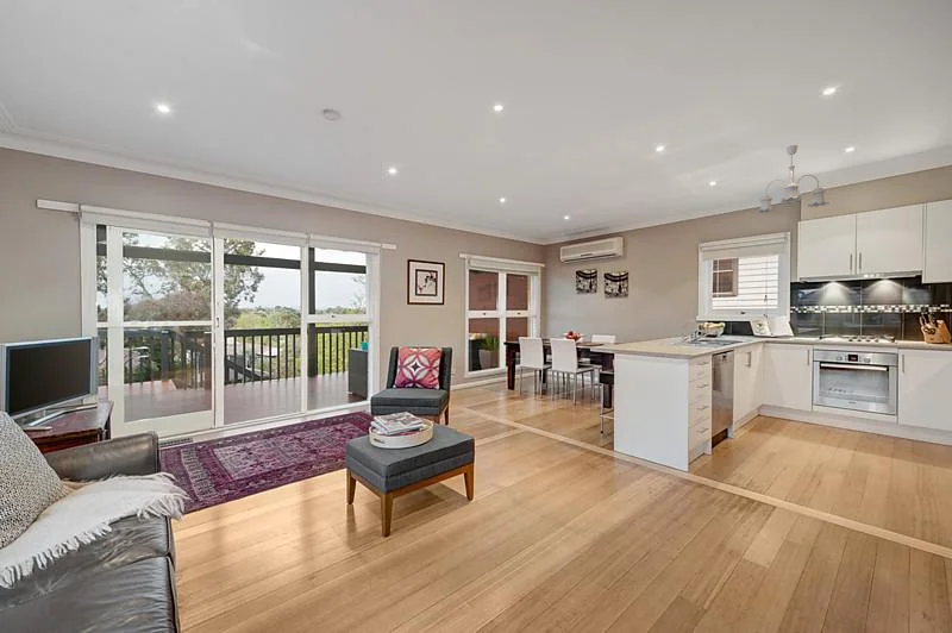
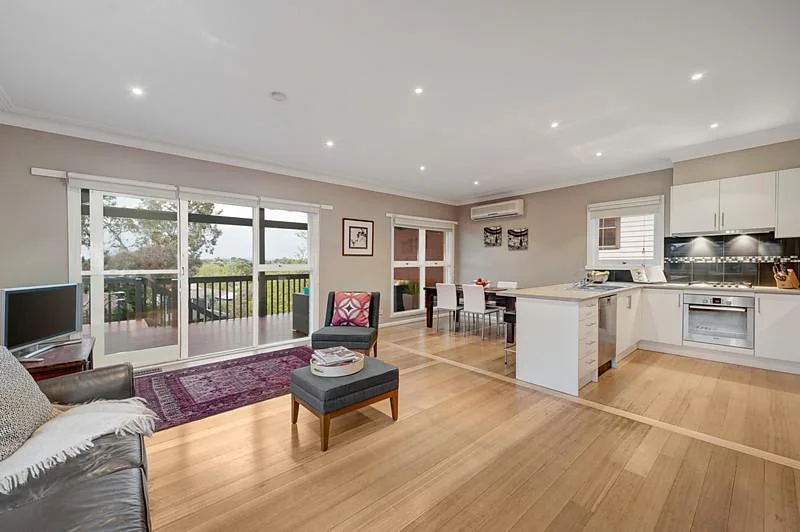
- ceiling light fixture [754,144,831,215]
